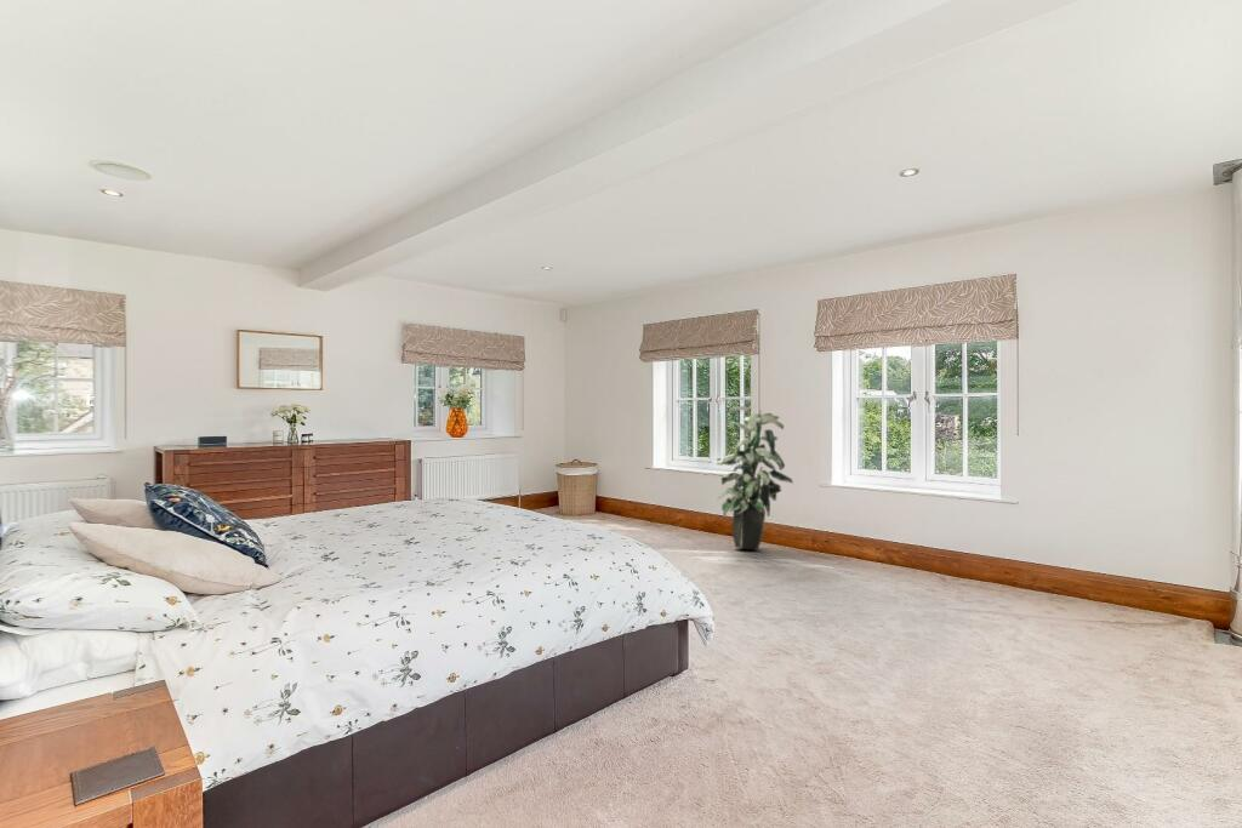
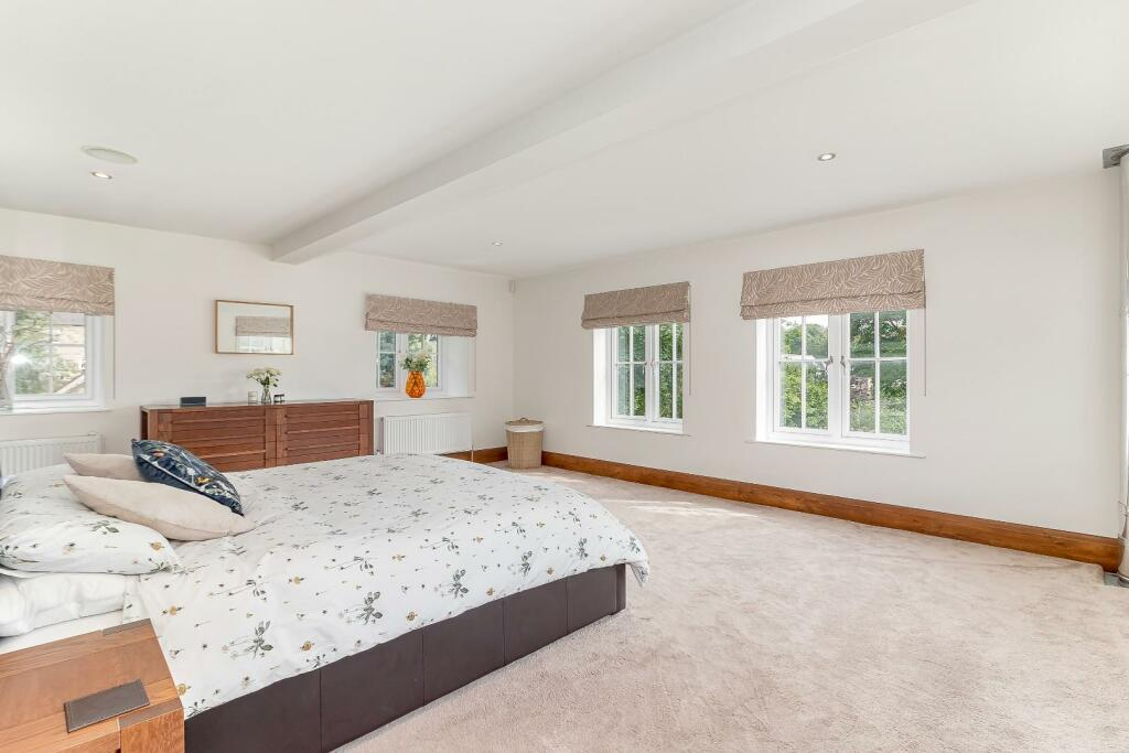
- indoor plant [716,405,794,552]
